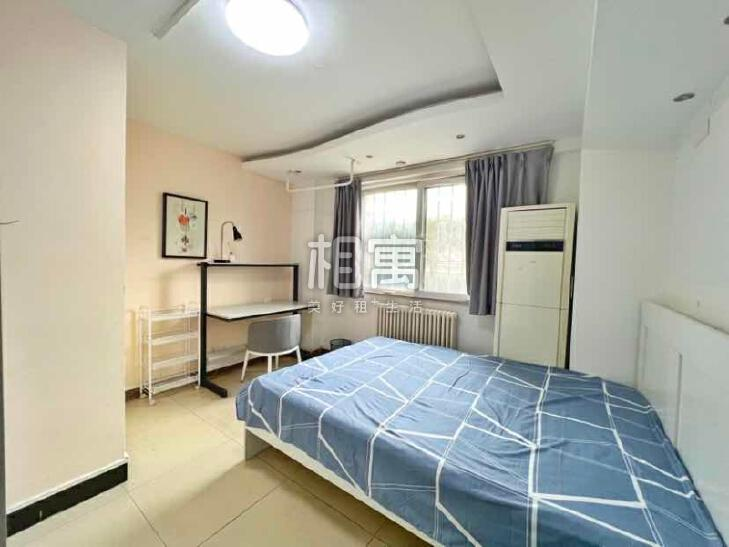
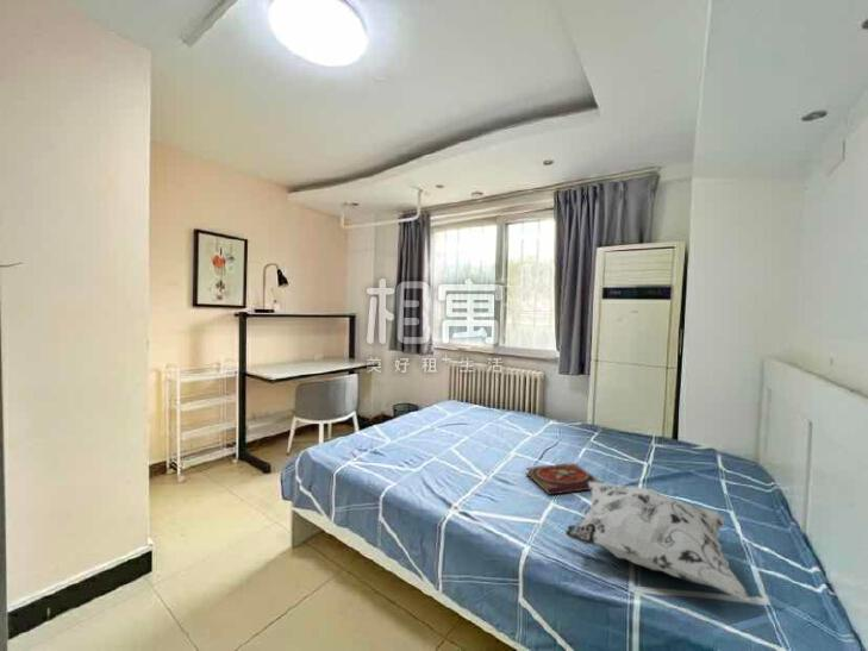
+ book [525,462,604,496]
+ decorative pillow [564,482,751,602]
